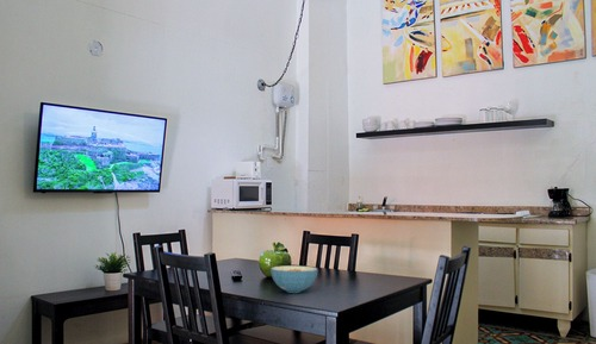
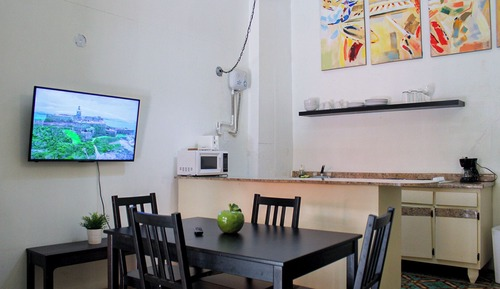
- cereal bowl [269,264,318,294]
